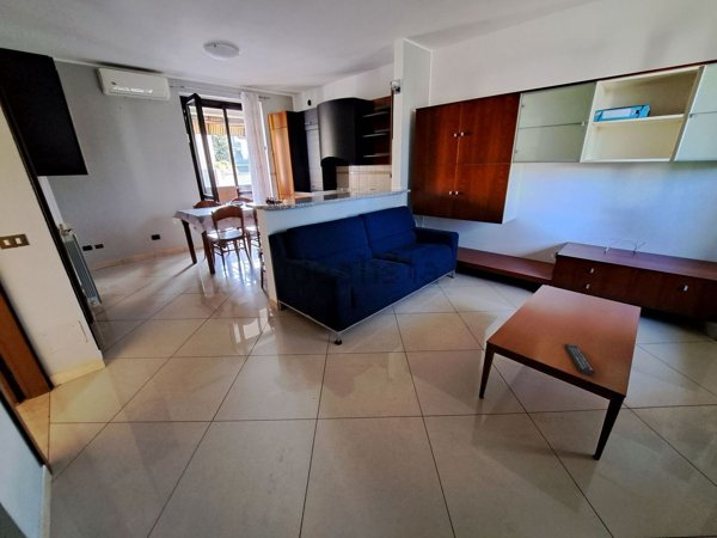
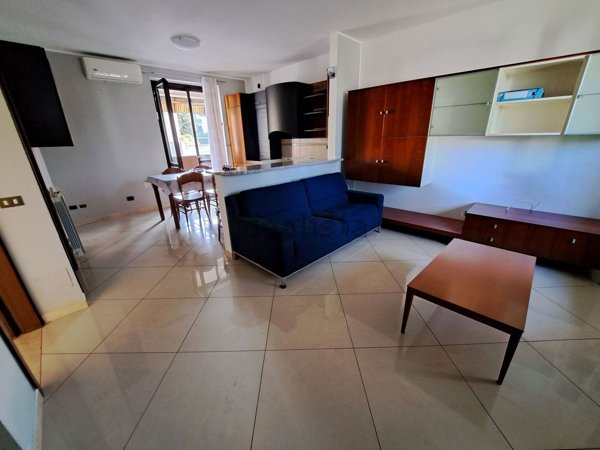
- remote control [563,343,596,377]
